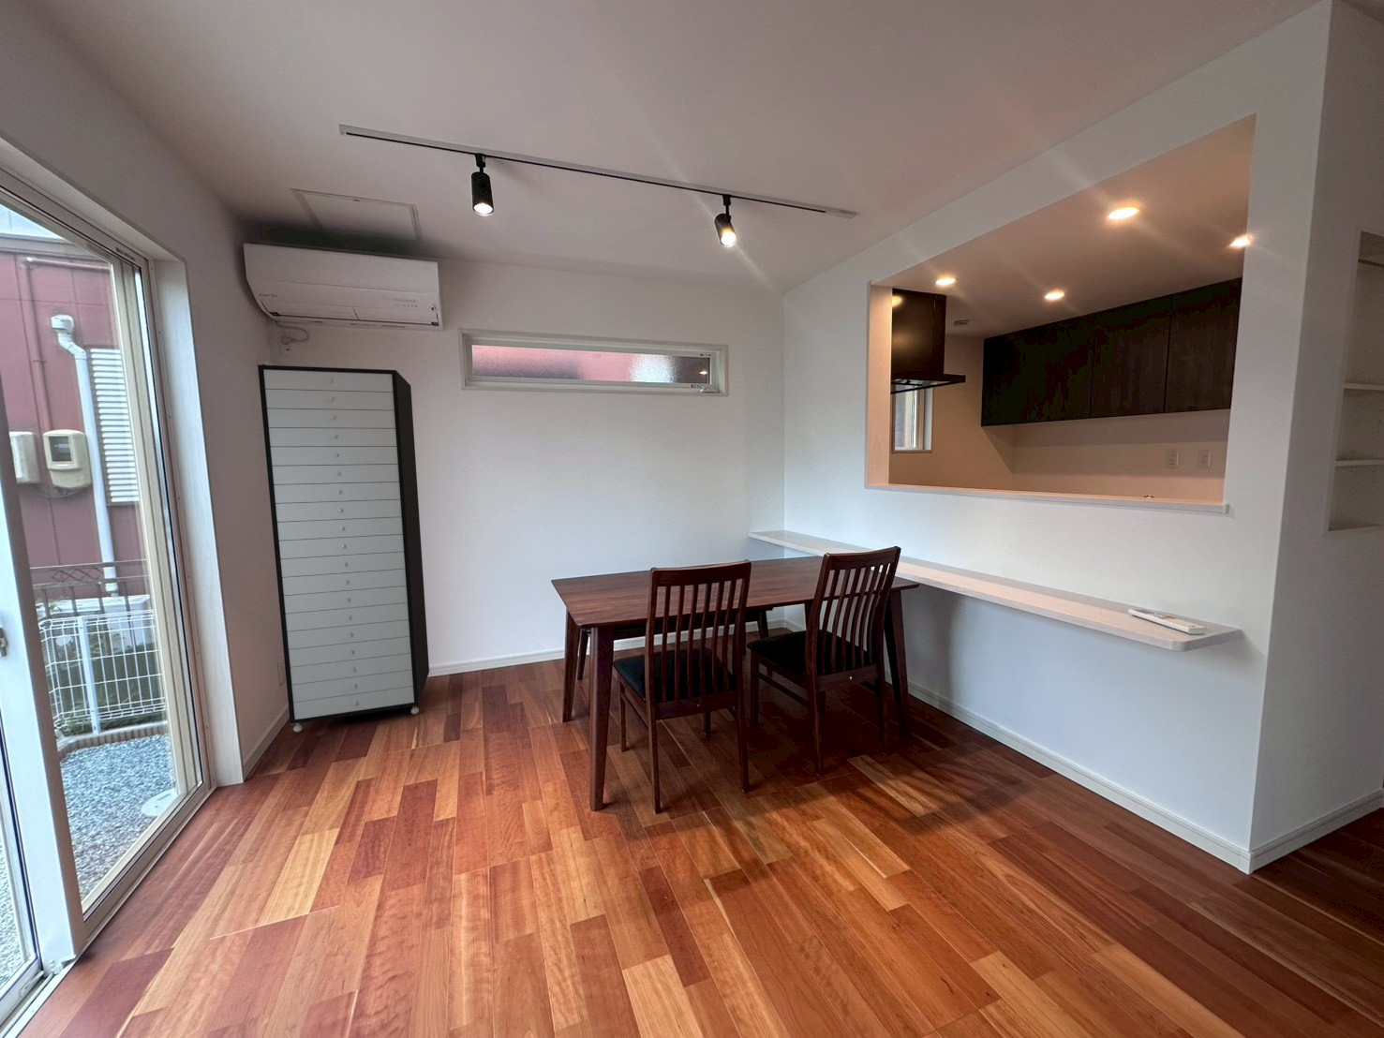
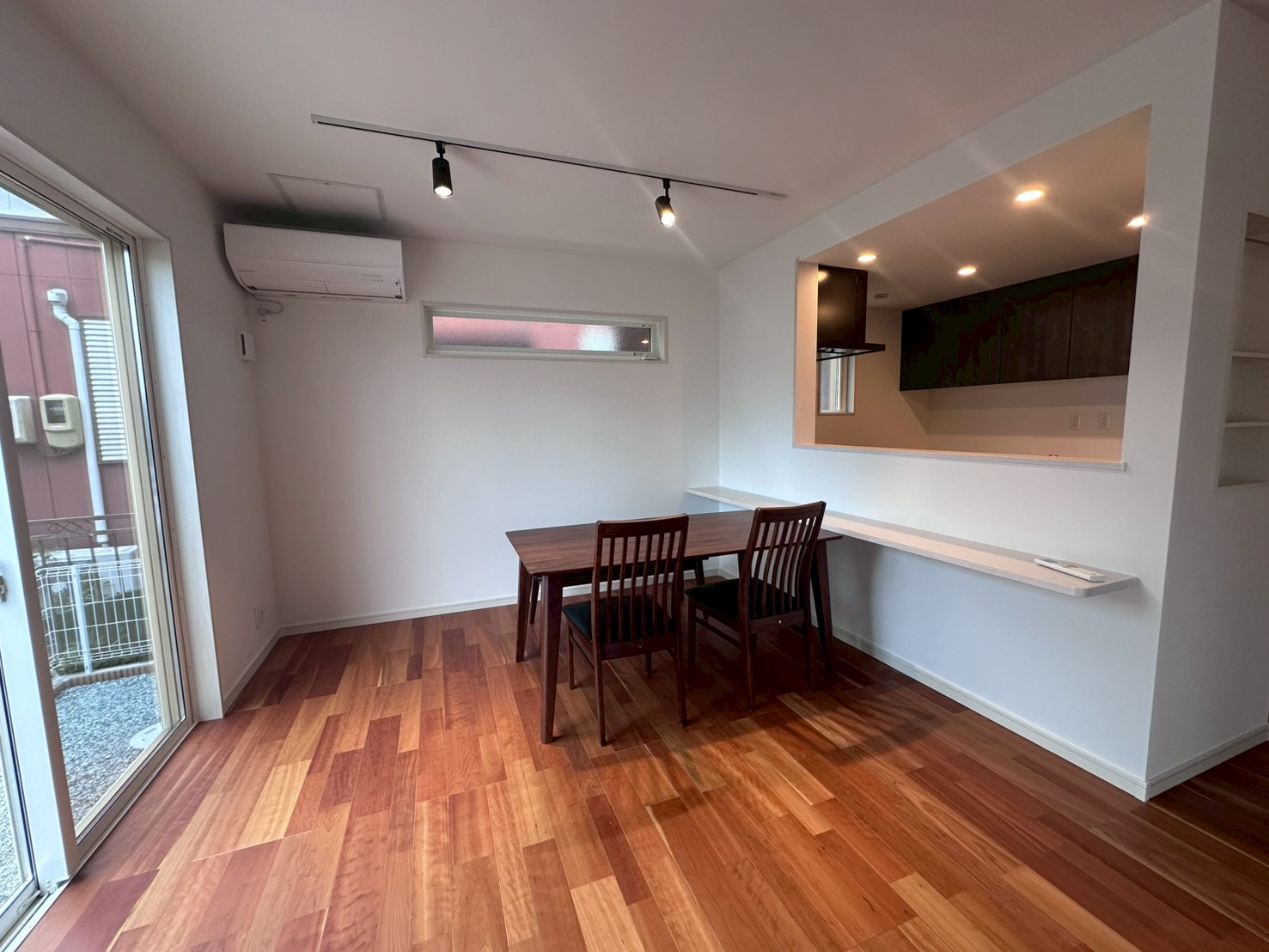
- storage cabinet [256,363,430,733]
